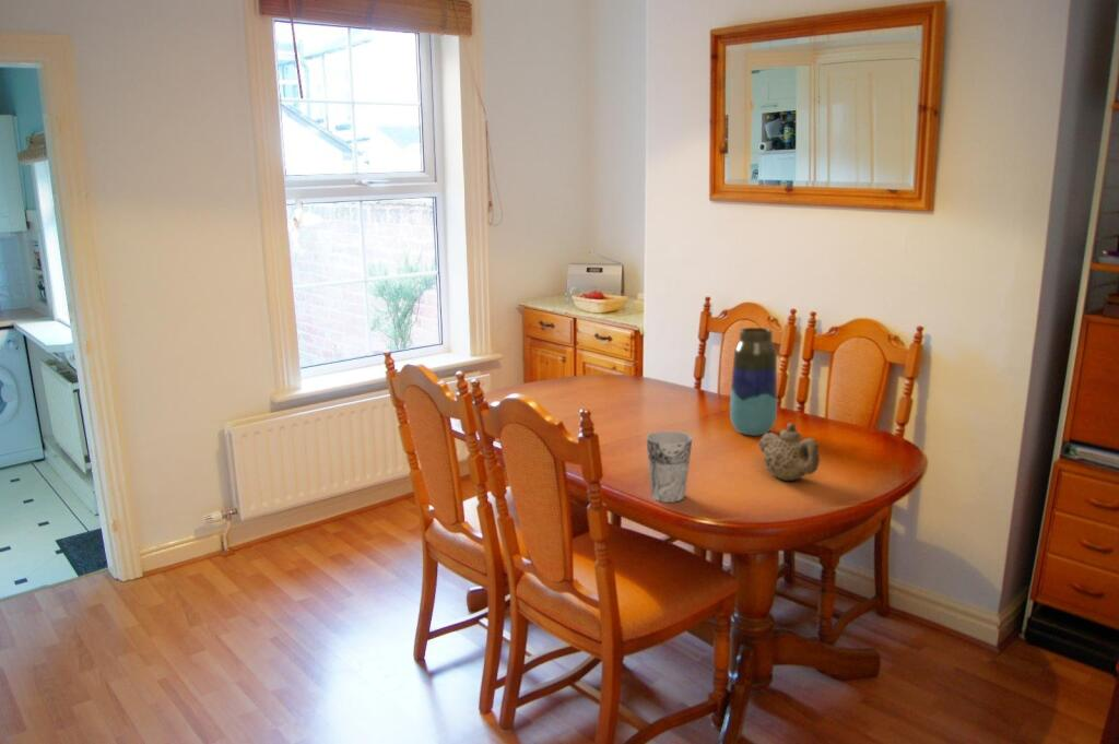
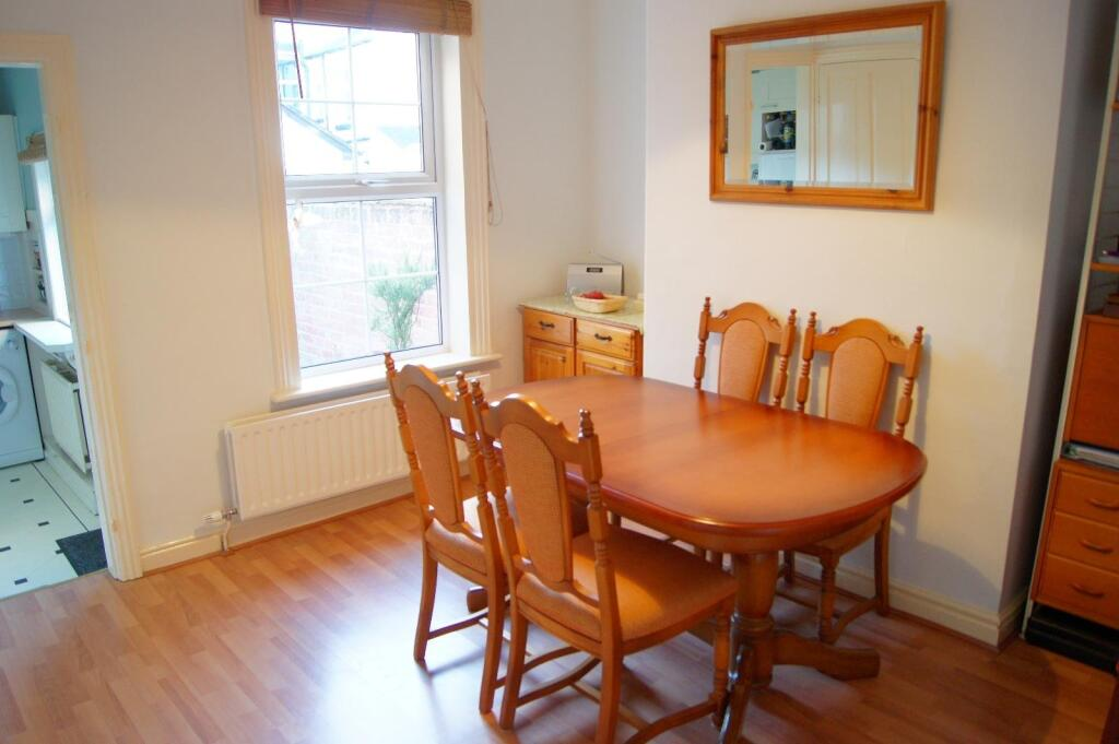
- cup [645,430,694,504]
- teapot [757,422,821,482]
- vase [729,327,778,437]
